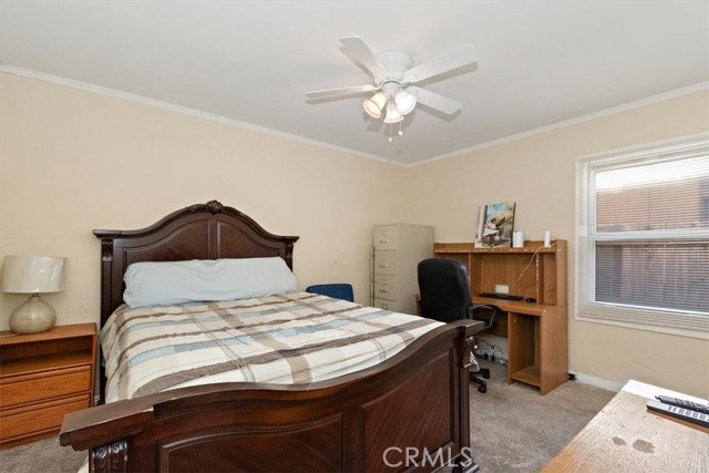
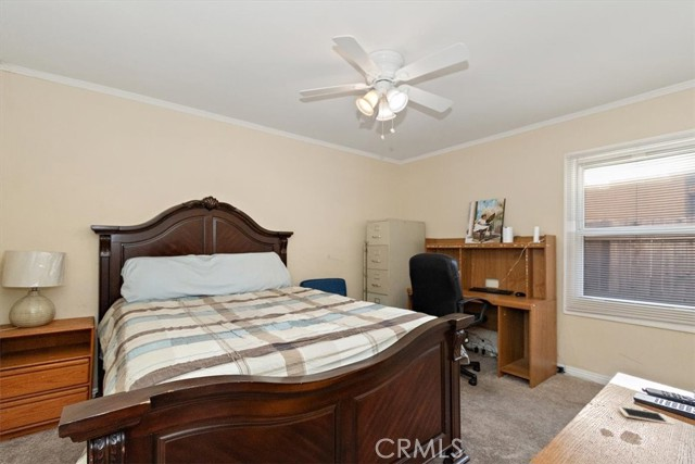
+ cell phone [617,405,674,425]
